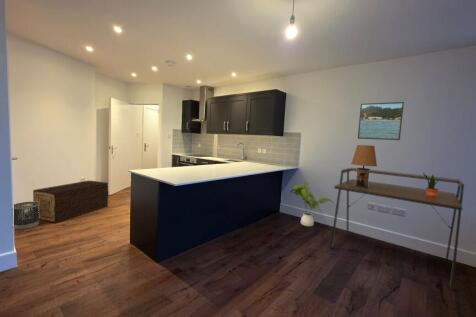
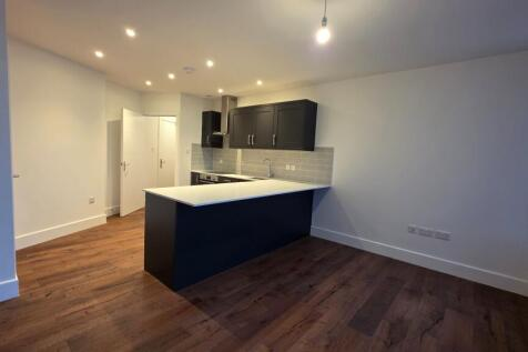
- desk [329,167,465,291]
- storage box [32,179,109,224]
- wastebasket [13,201,40,231]
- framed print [357,101,405,141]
- house plant [290,182,333,227]
- table lamp [342,144,378,189]
- potted plant [422,171,440,197]
